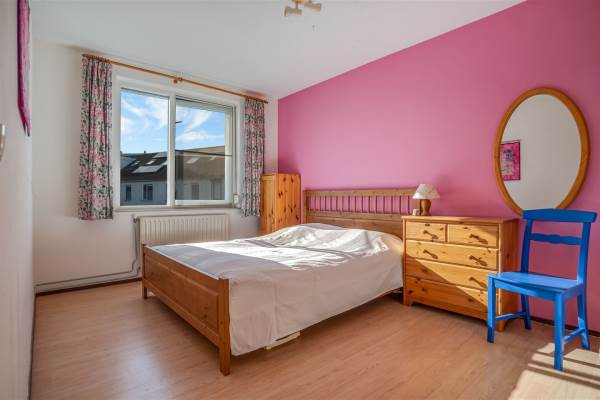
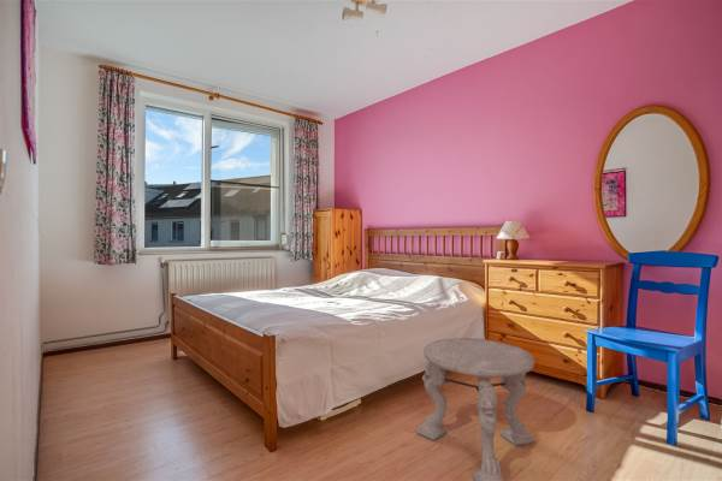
+ side table [415,337,535,481]
